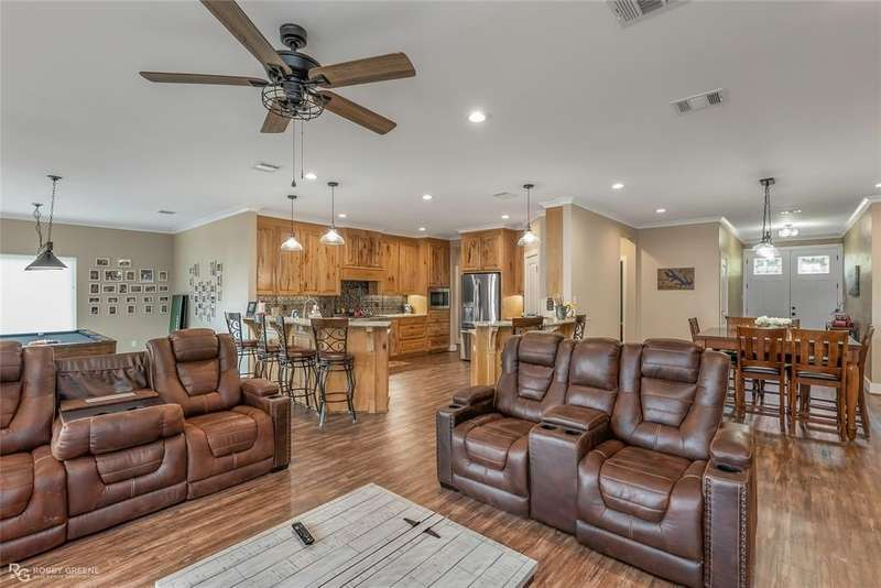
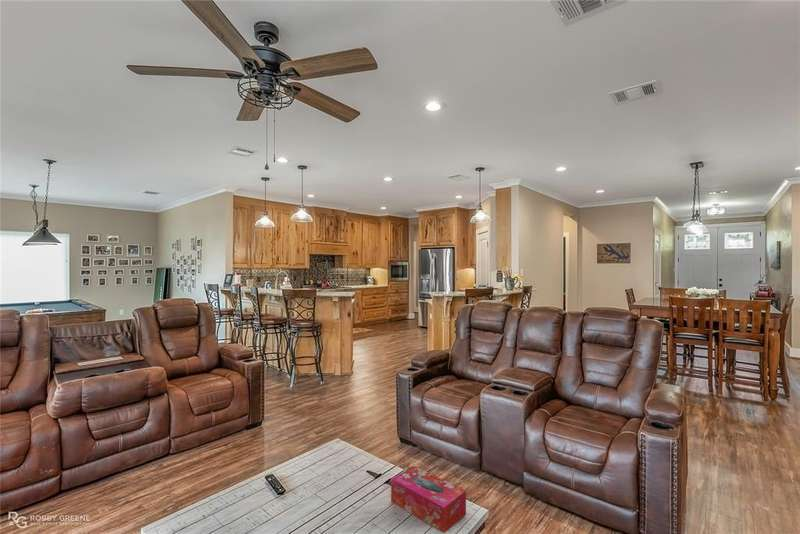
+ tissue box [390,465,467,534]
